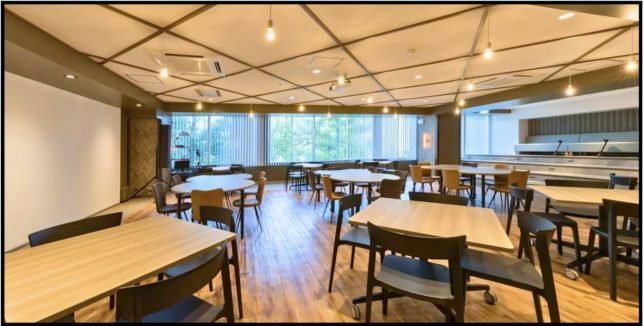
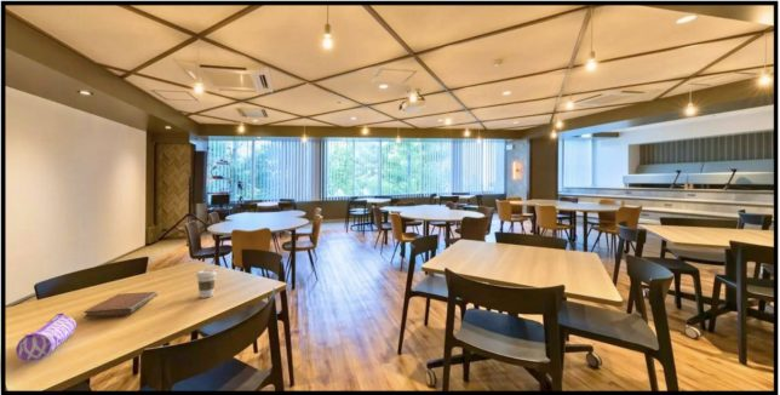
+ notebook [82,291,159,319]
+ coffee cup [195,269,218,299]
+ pencil case [15,311,78,362]
